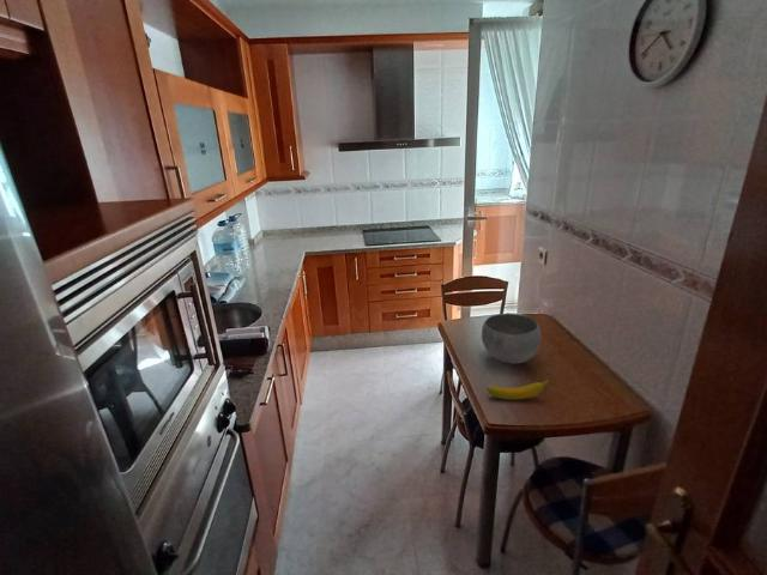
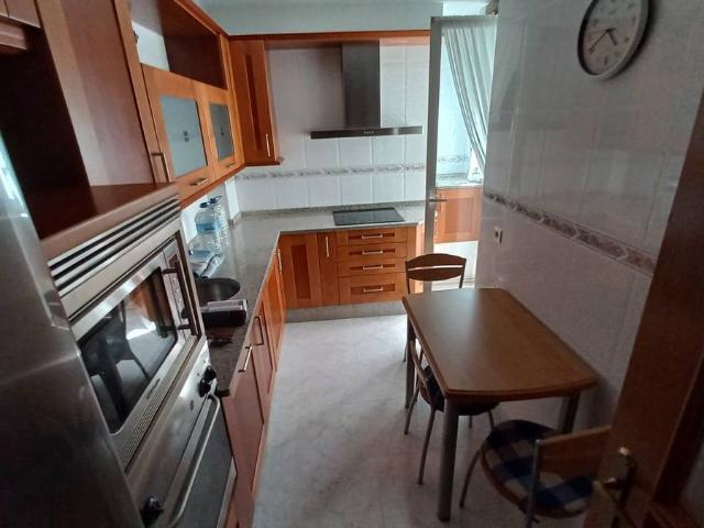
- bowl [481,311,543,365]
- banana [485,379,551,400]
